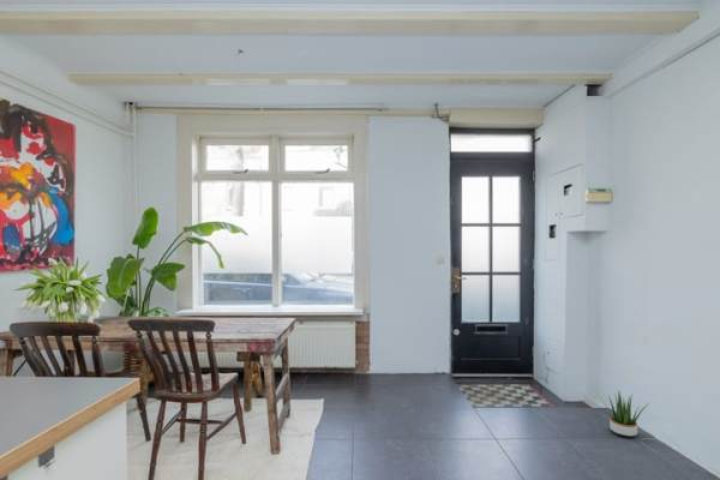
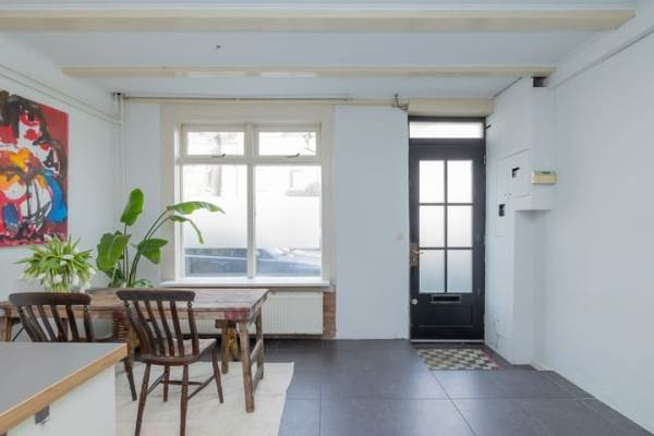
- potted plant [598,390,652,438]
